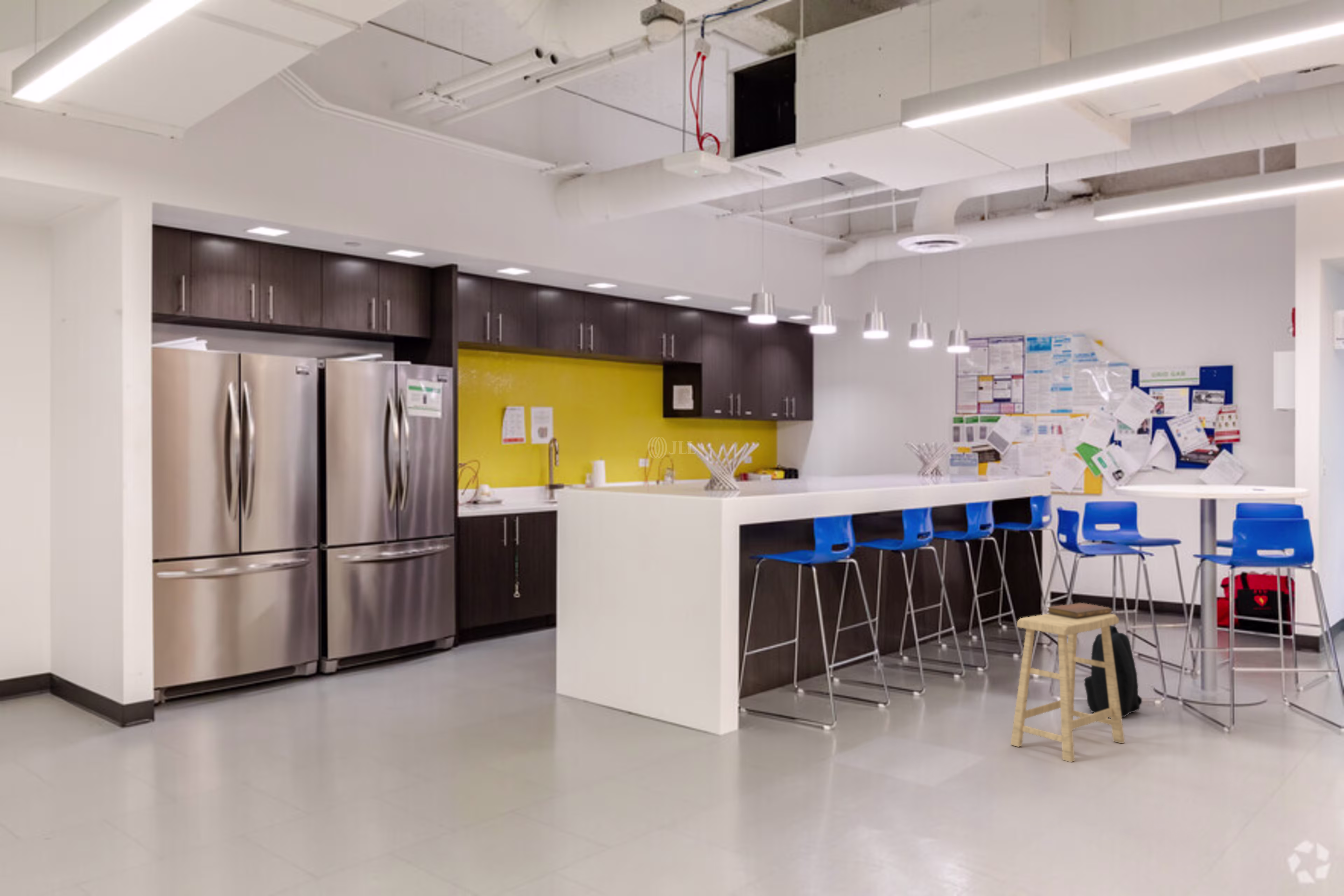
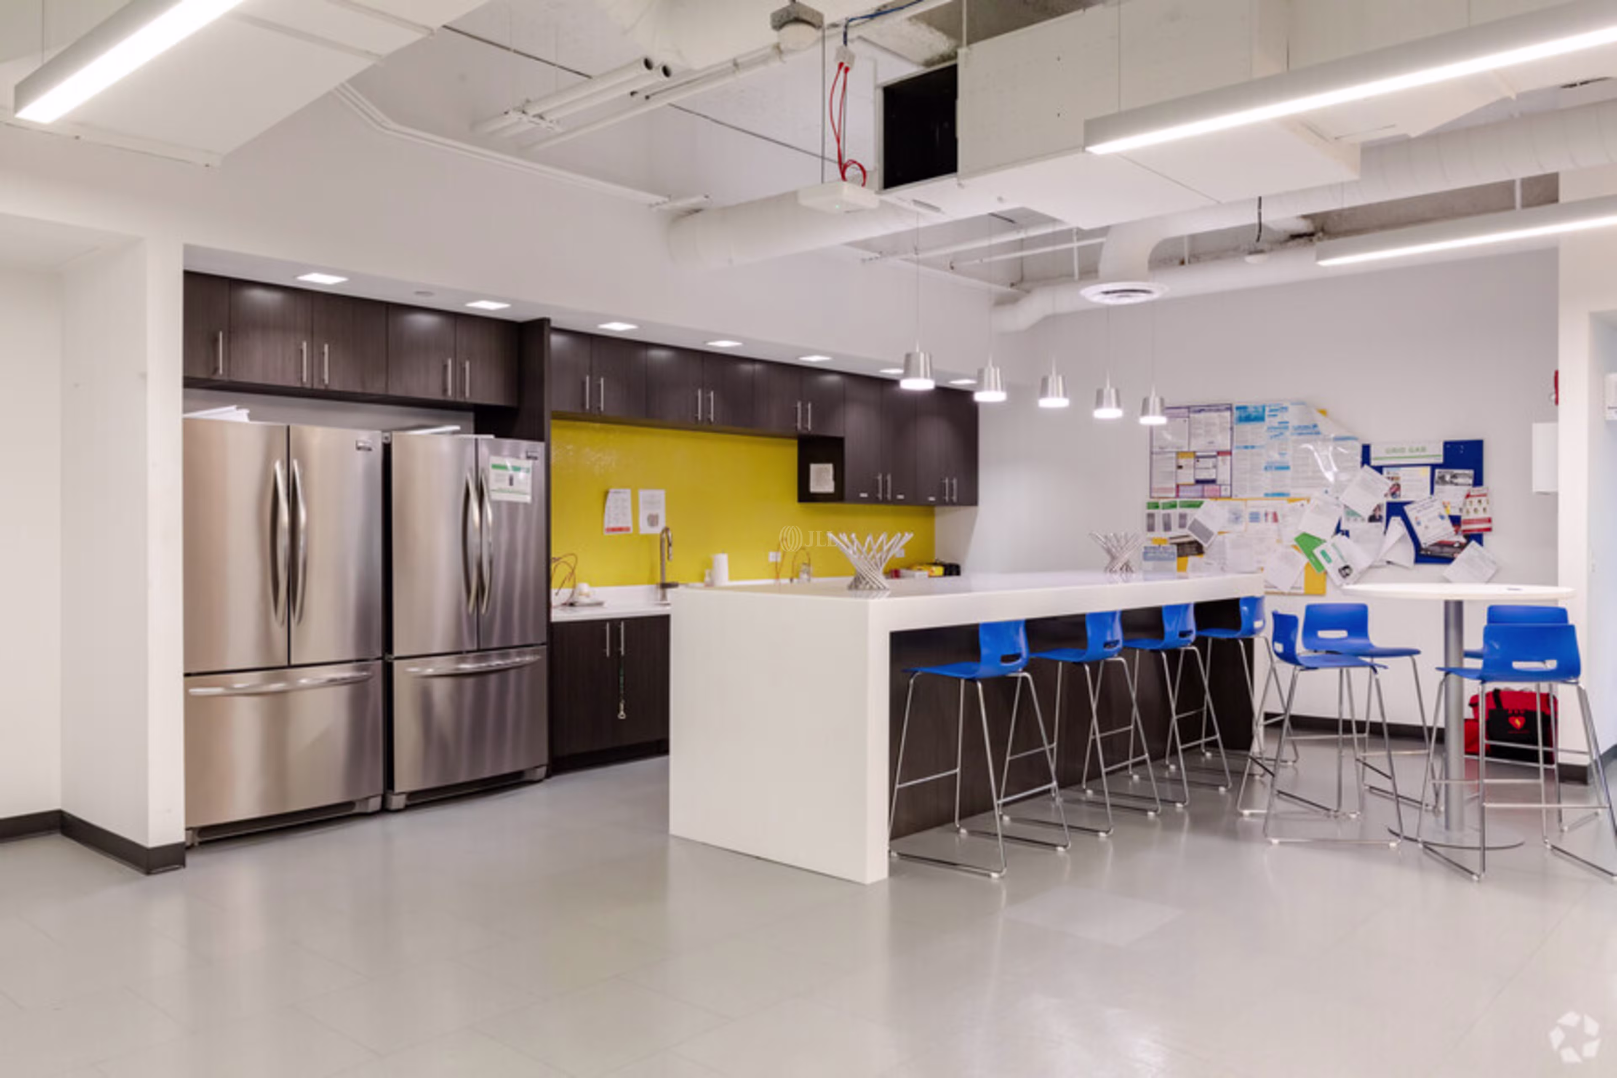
- backpack [1084,625,1142,719]
- stool [1010,613,1125,763]
- notebook [1047,602,1112,618]
